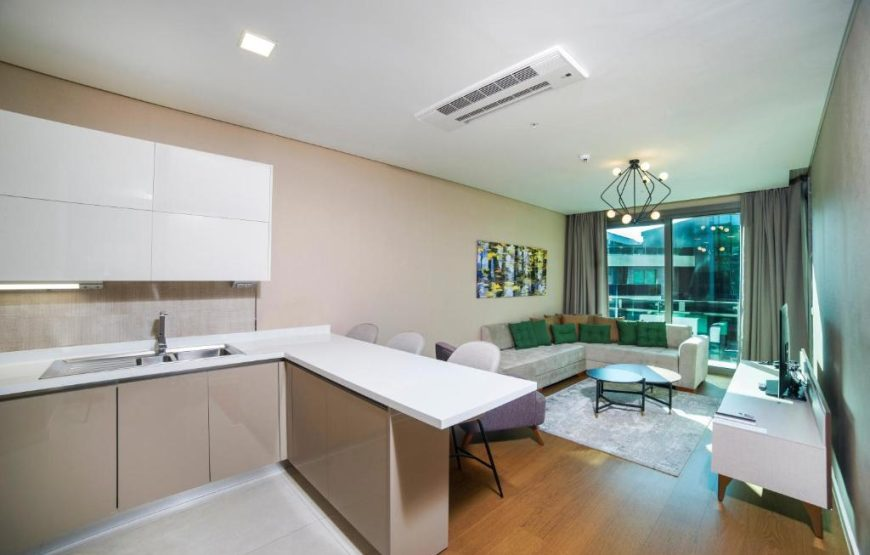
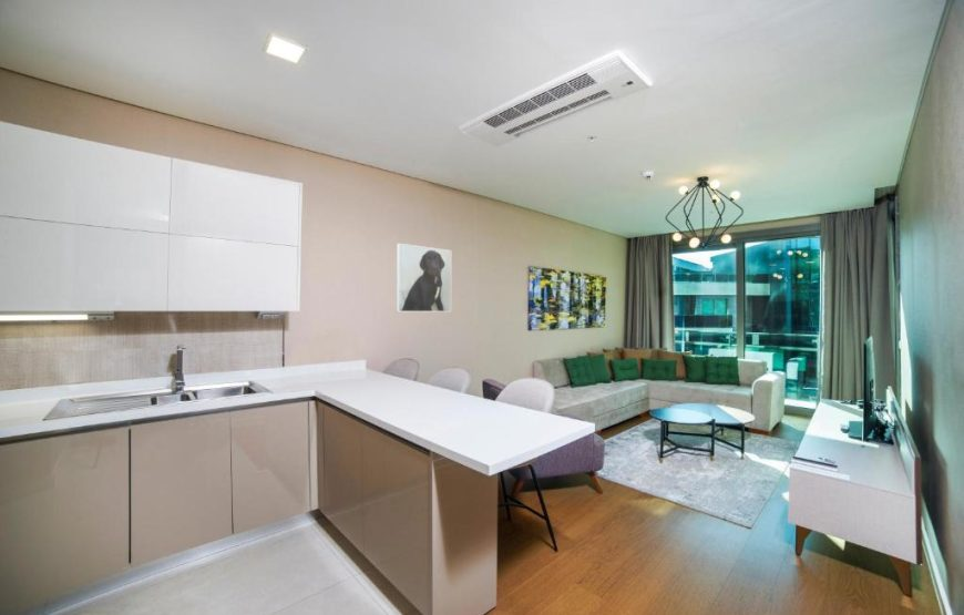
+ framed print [396,243,452,312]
